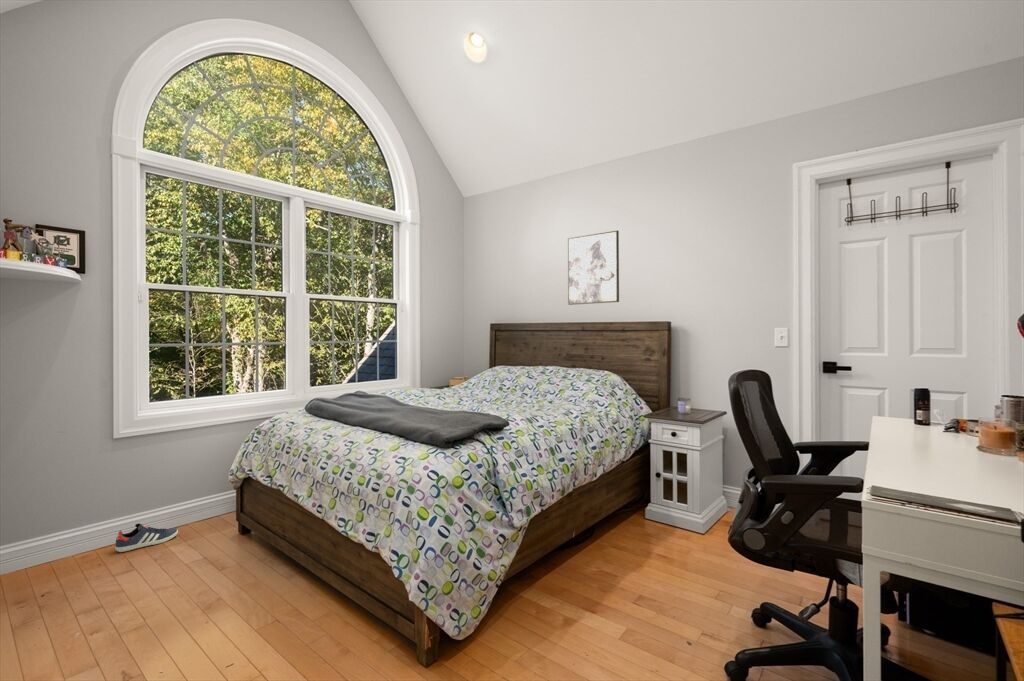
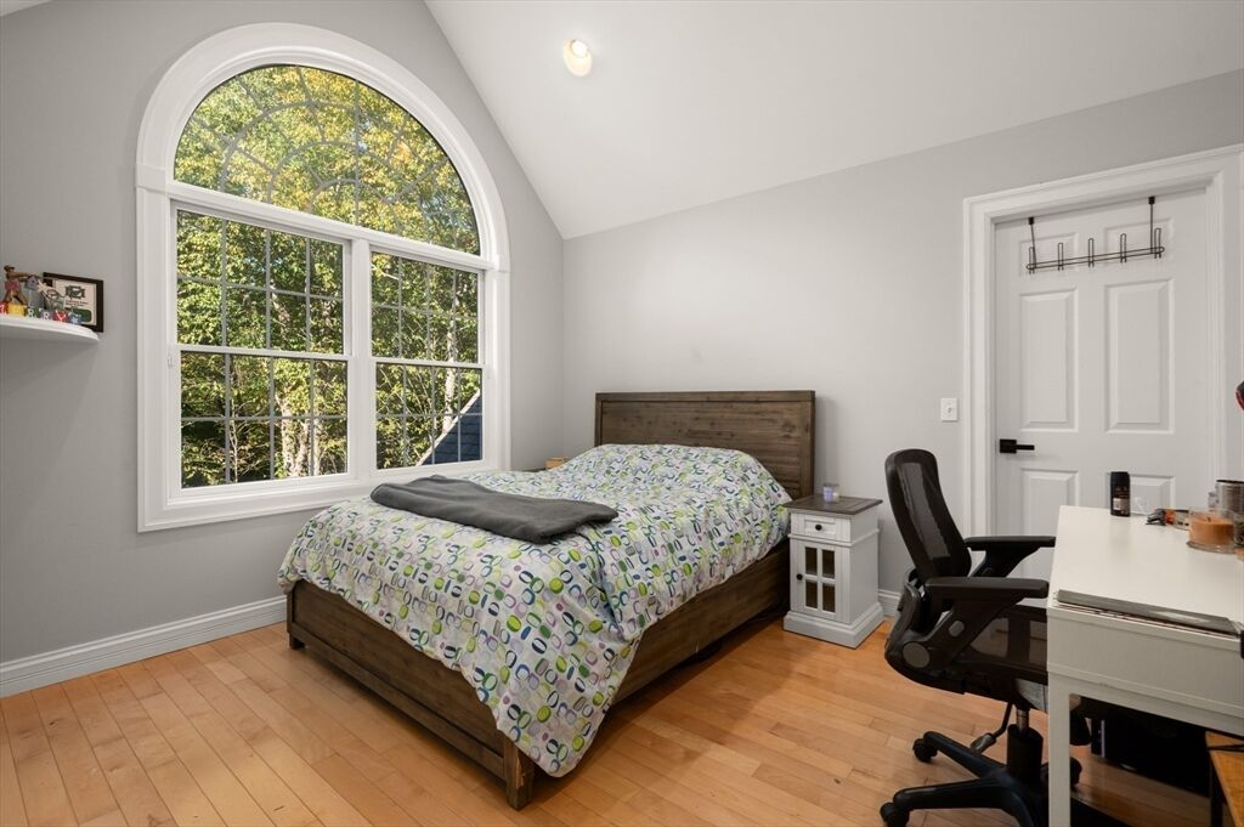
- wall art [567,230,620,306]
- sneaker [114,523,179,553]
